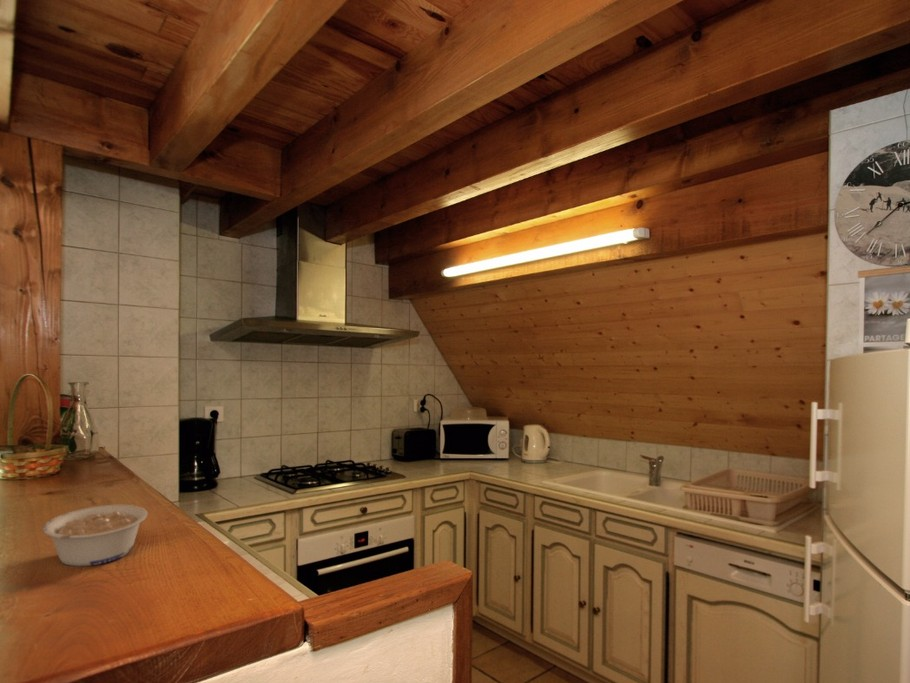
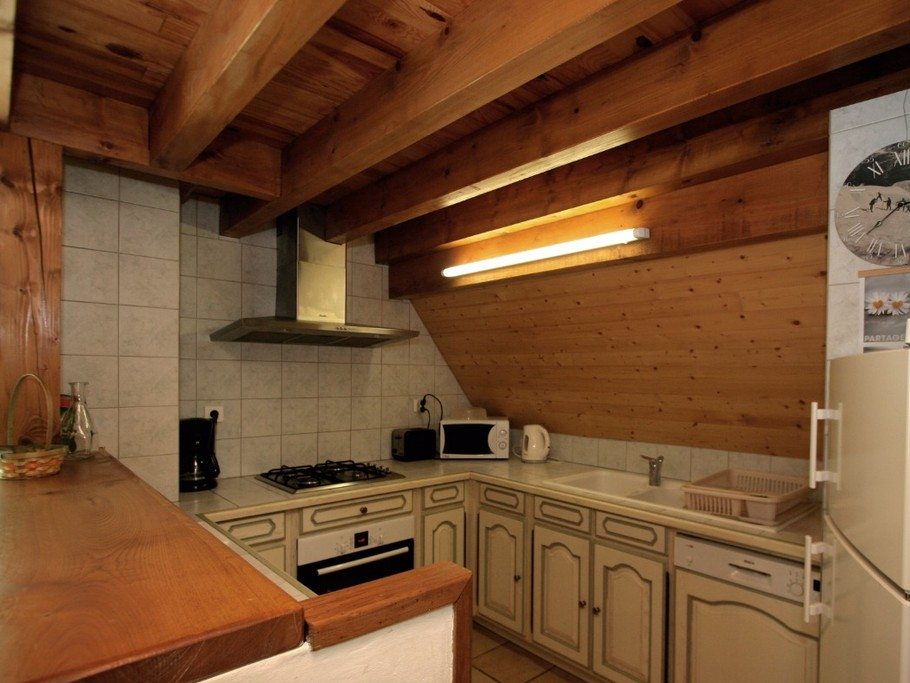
- legume [41,504,148,567]
